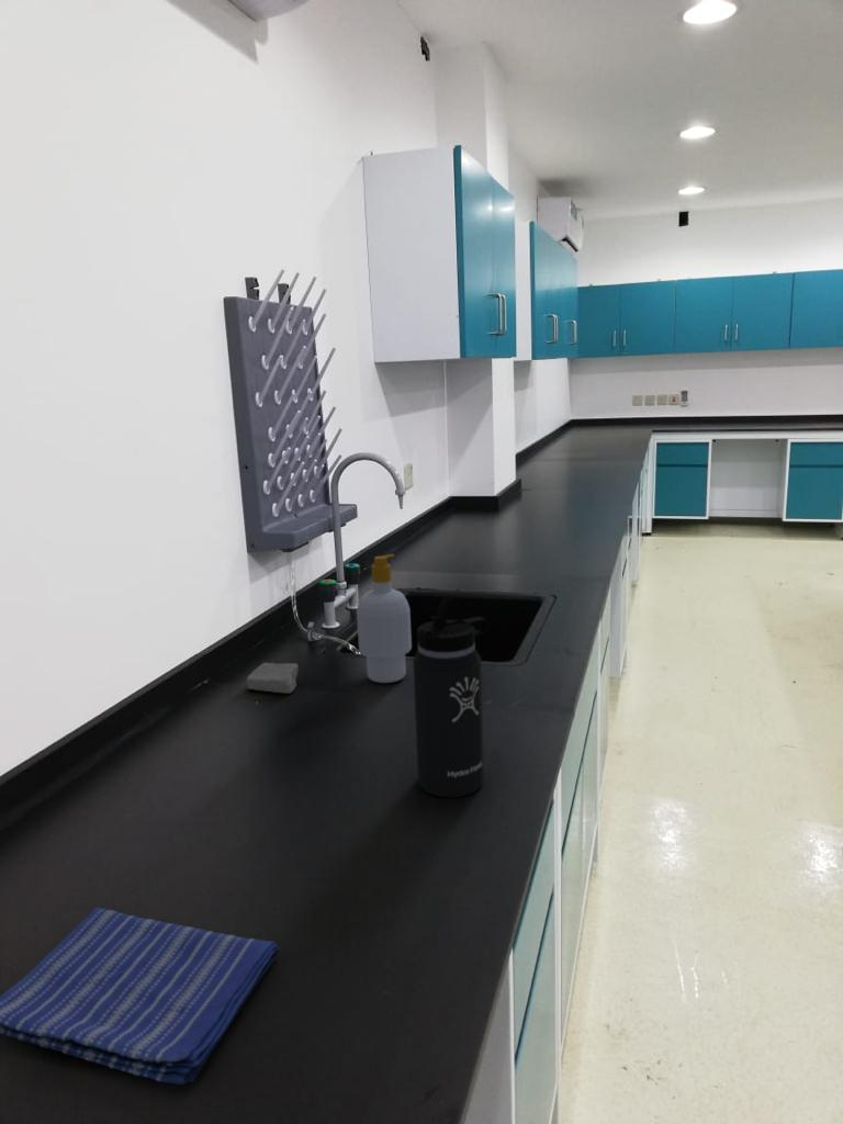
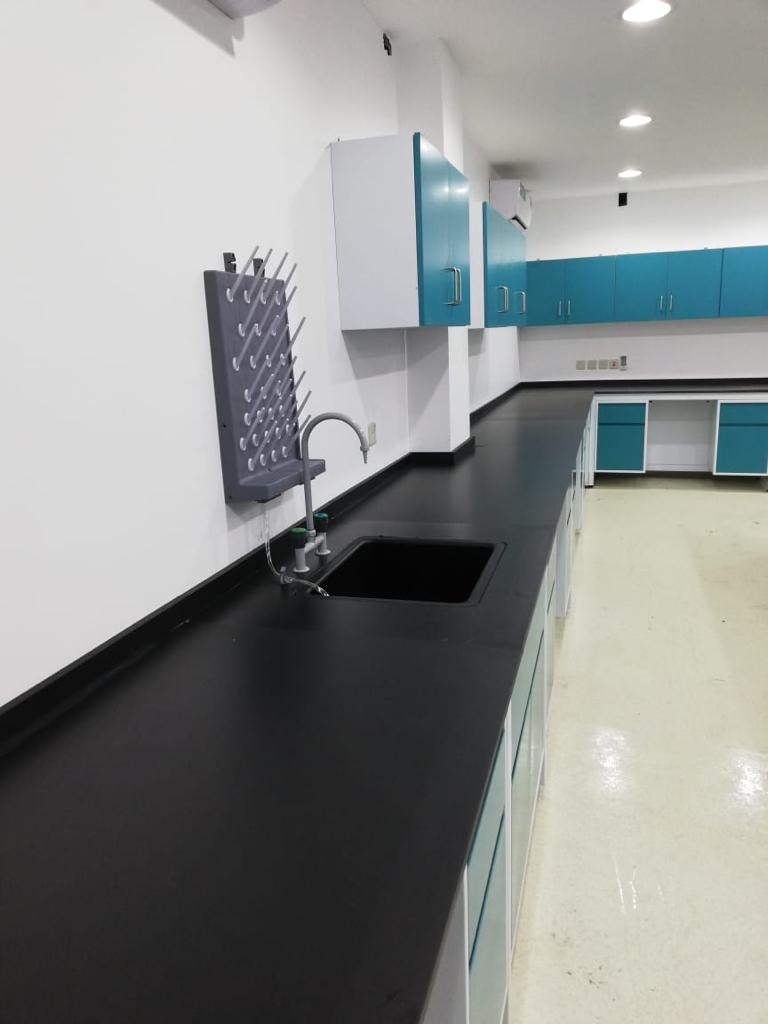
- soap bar [246,662,300,695]
- dish towel [0,907,281,1086]
- soap bottle [356,553,413,684]
- thermos bottle [412,595,491,799]
